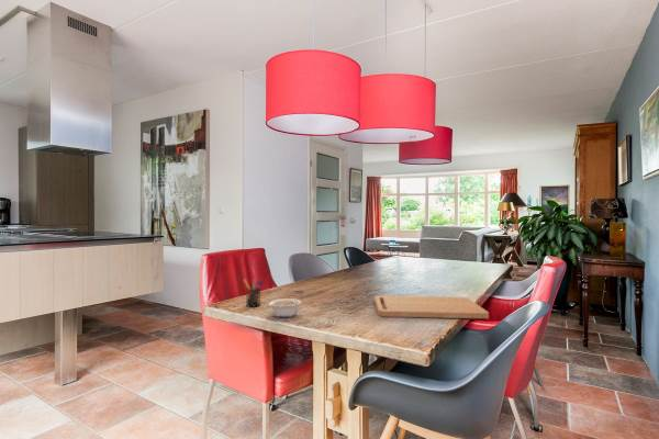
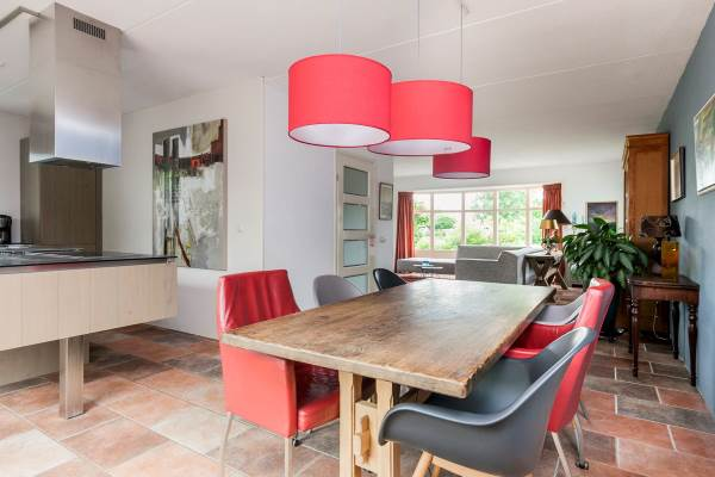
- cutting board [373,295,490,319]
- pen holder [243,274,265,307]
- legume [265,297,302,318]
